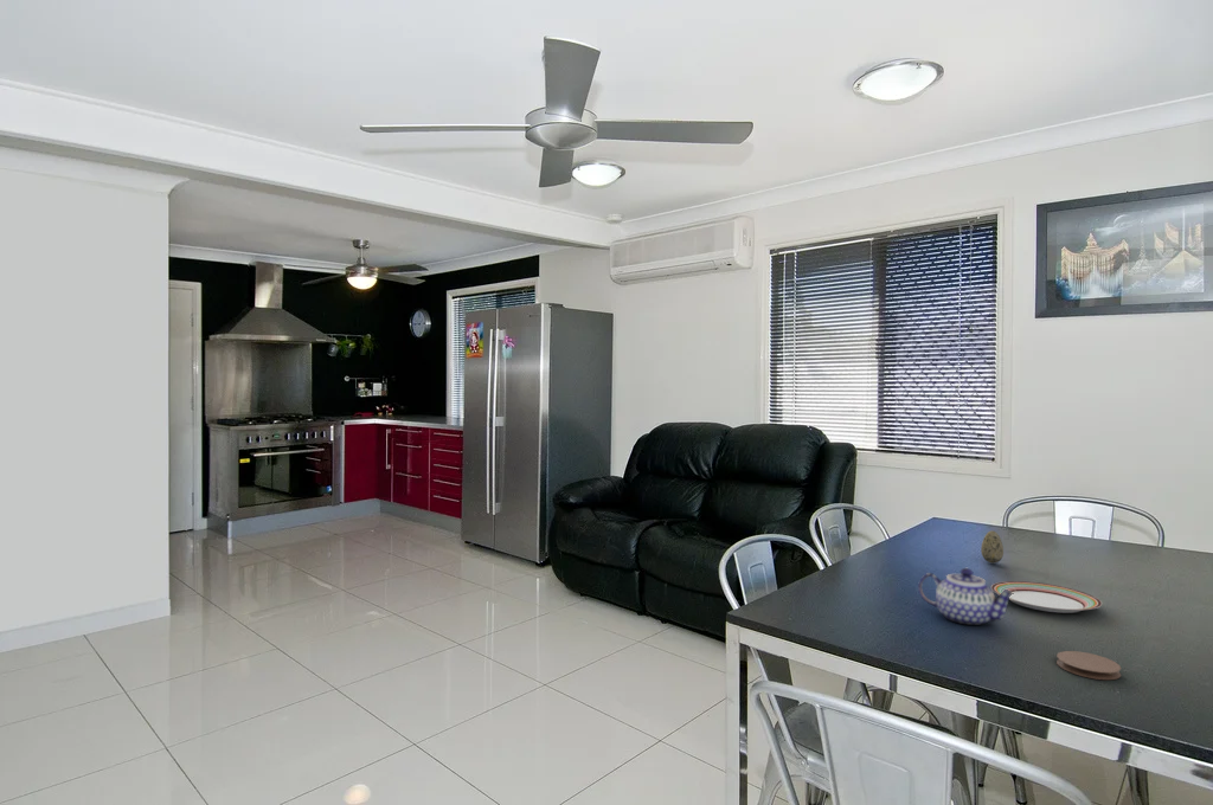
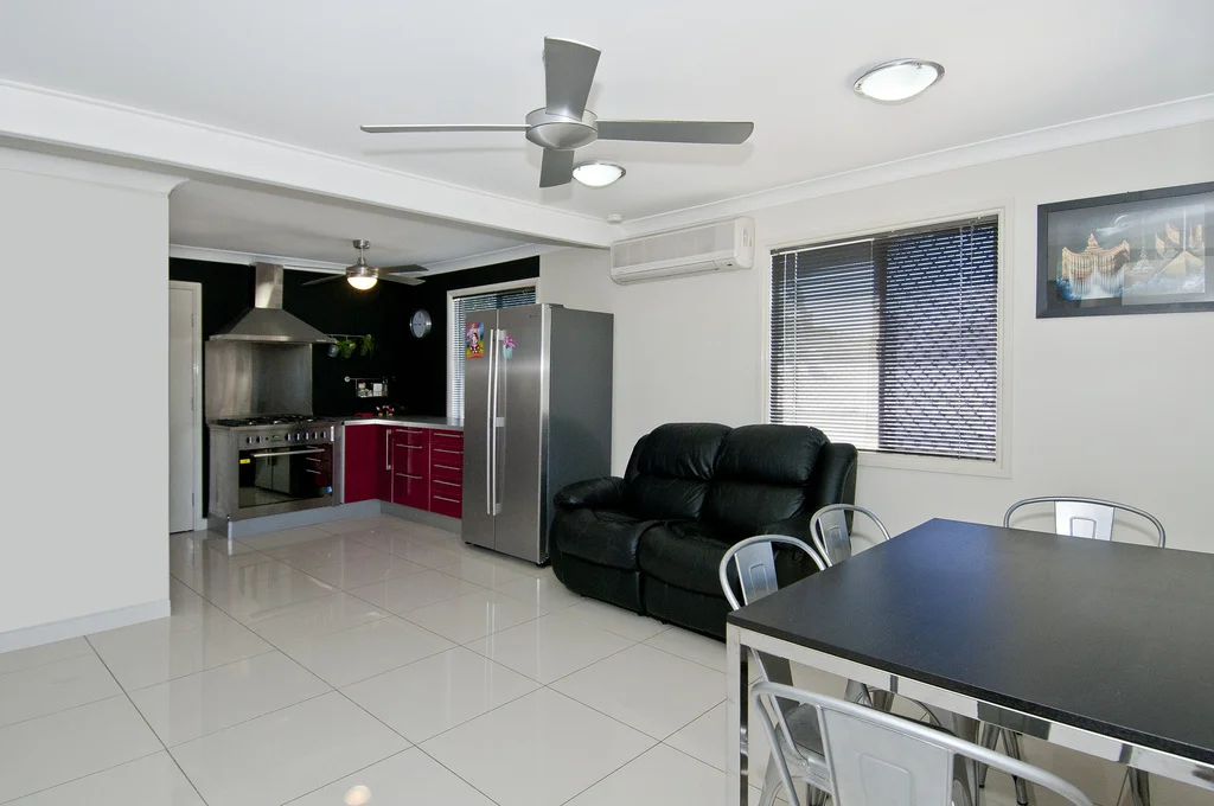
- plate [990,580,1103,614]
- coaster [1055,650,1122,681]
- decorative egg [980,529,1005,565]
- teapot [917,567,1014,626]
